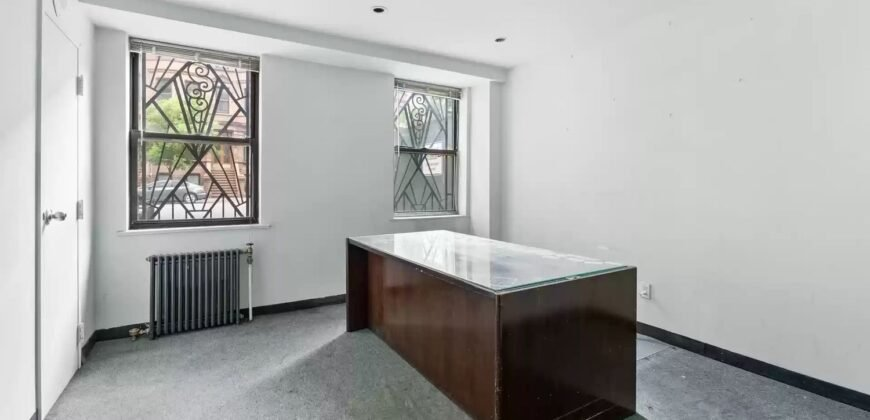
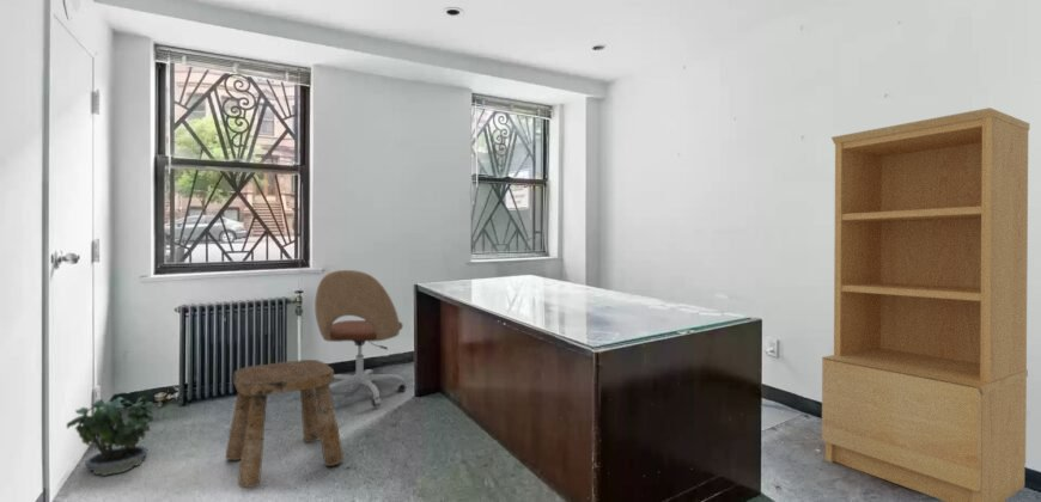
+ bookcase [821,106,1030,502]
+ office chair [313,269,408,408]
+ stool [225,359,345,489]
+ potted plant [66,388,156,477]
